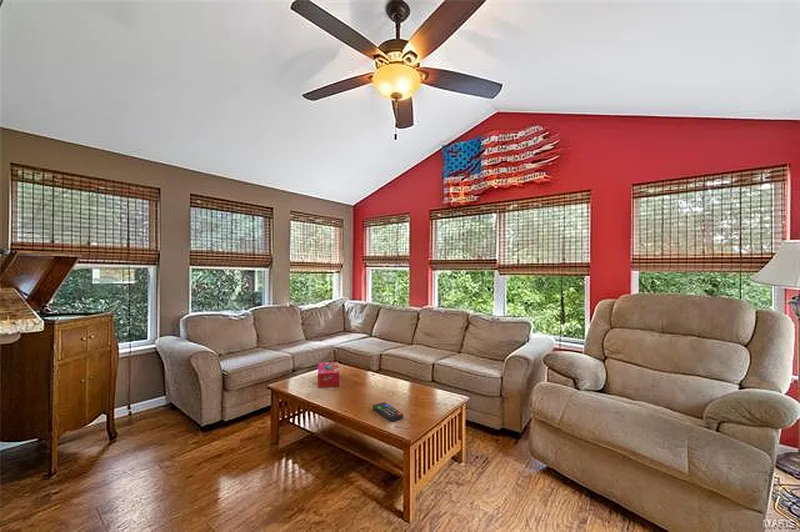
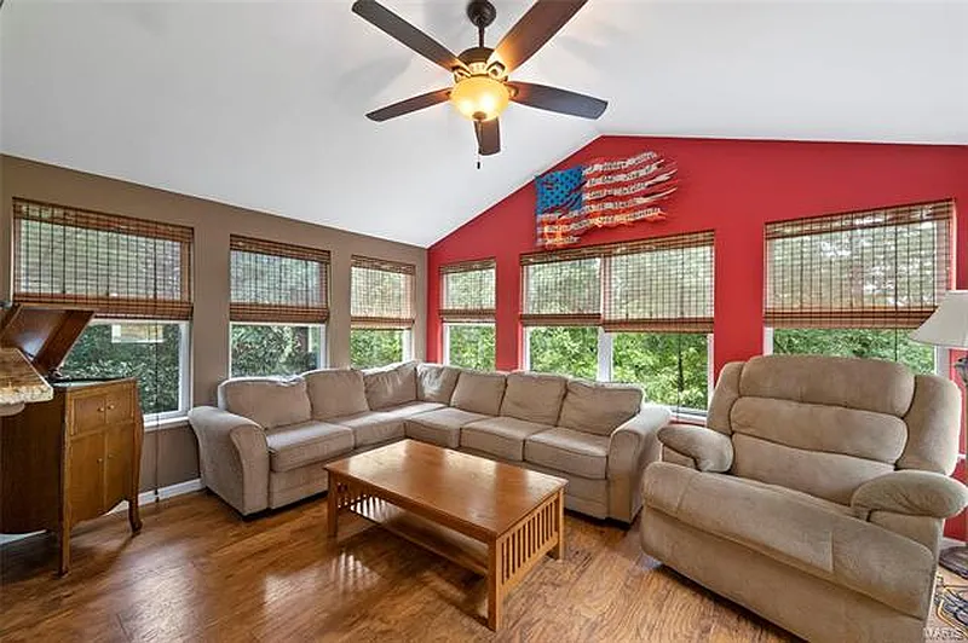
- remote control [372,401,404,423]
- tissue box [317,361,340,389]
